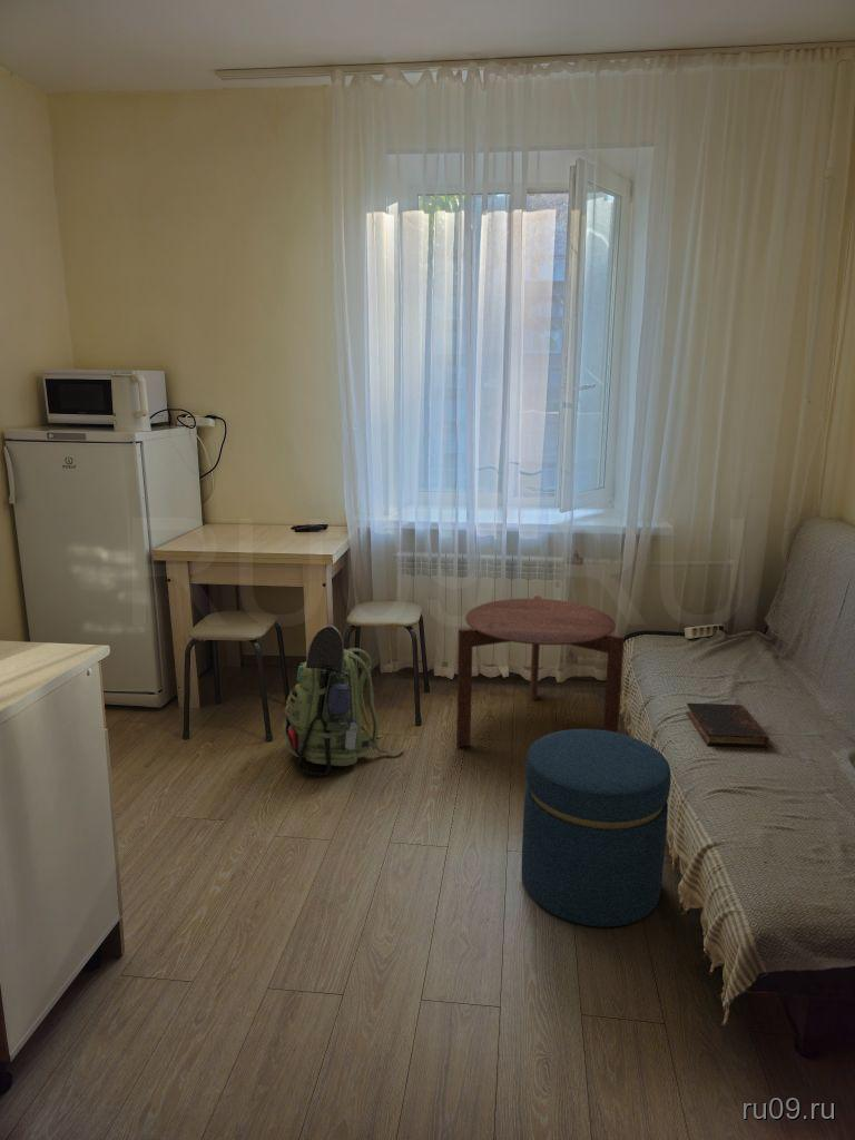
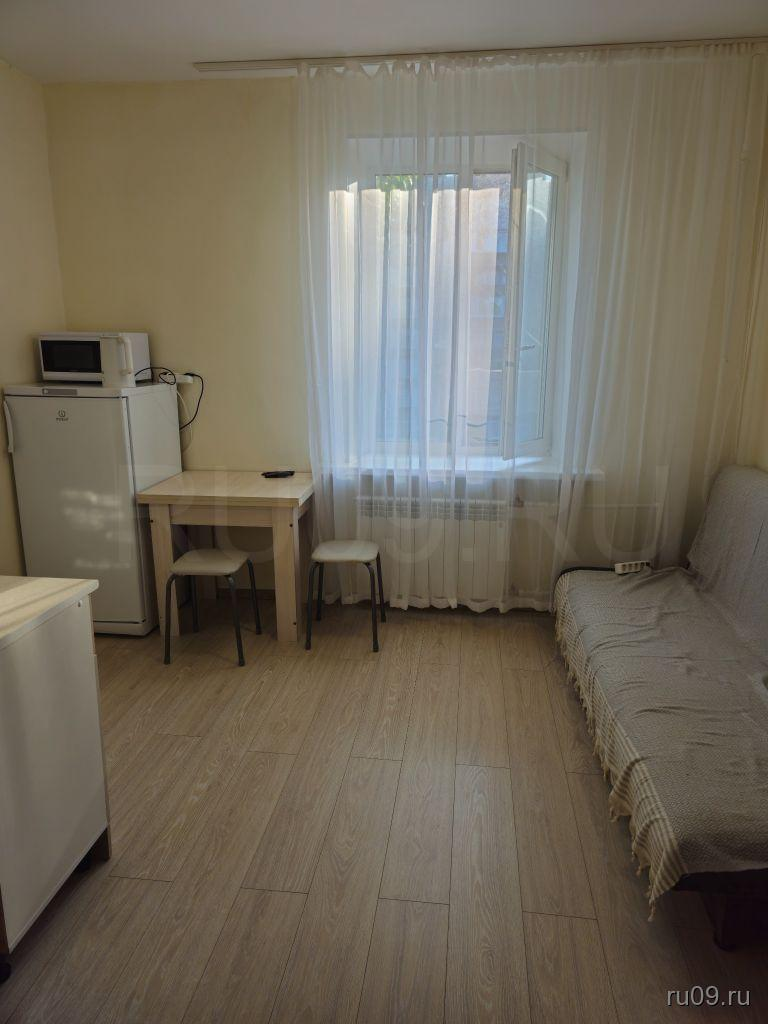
- backpack [282,625,405,777]
- side table [455,594,626,748]
- ottoman [521,728,672,928]
- book [685,702,770,748]
